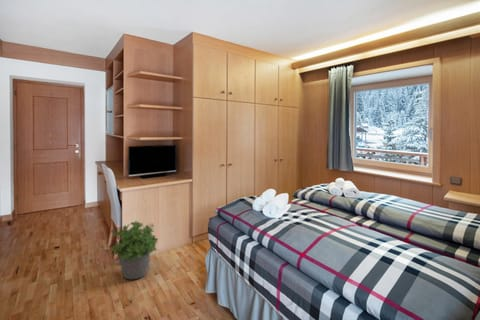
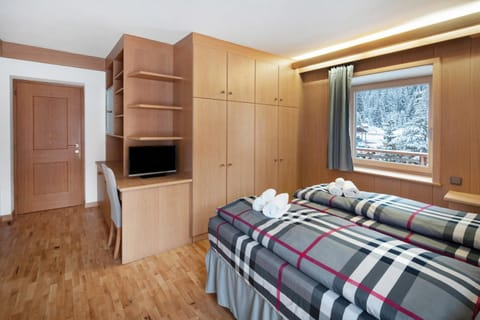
- potted plant [110,220,159,280]
